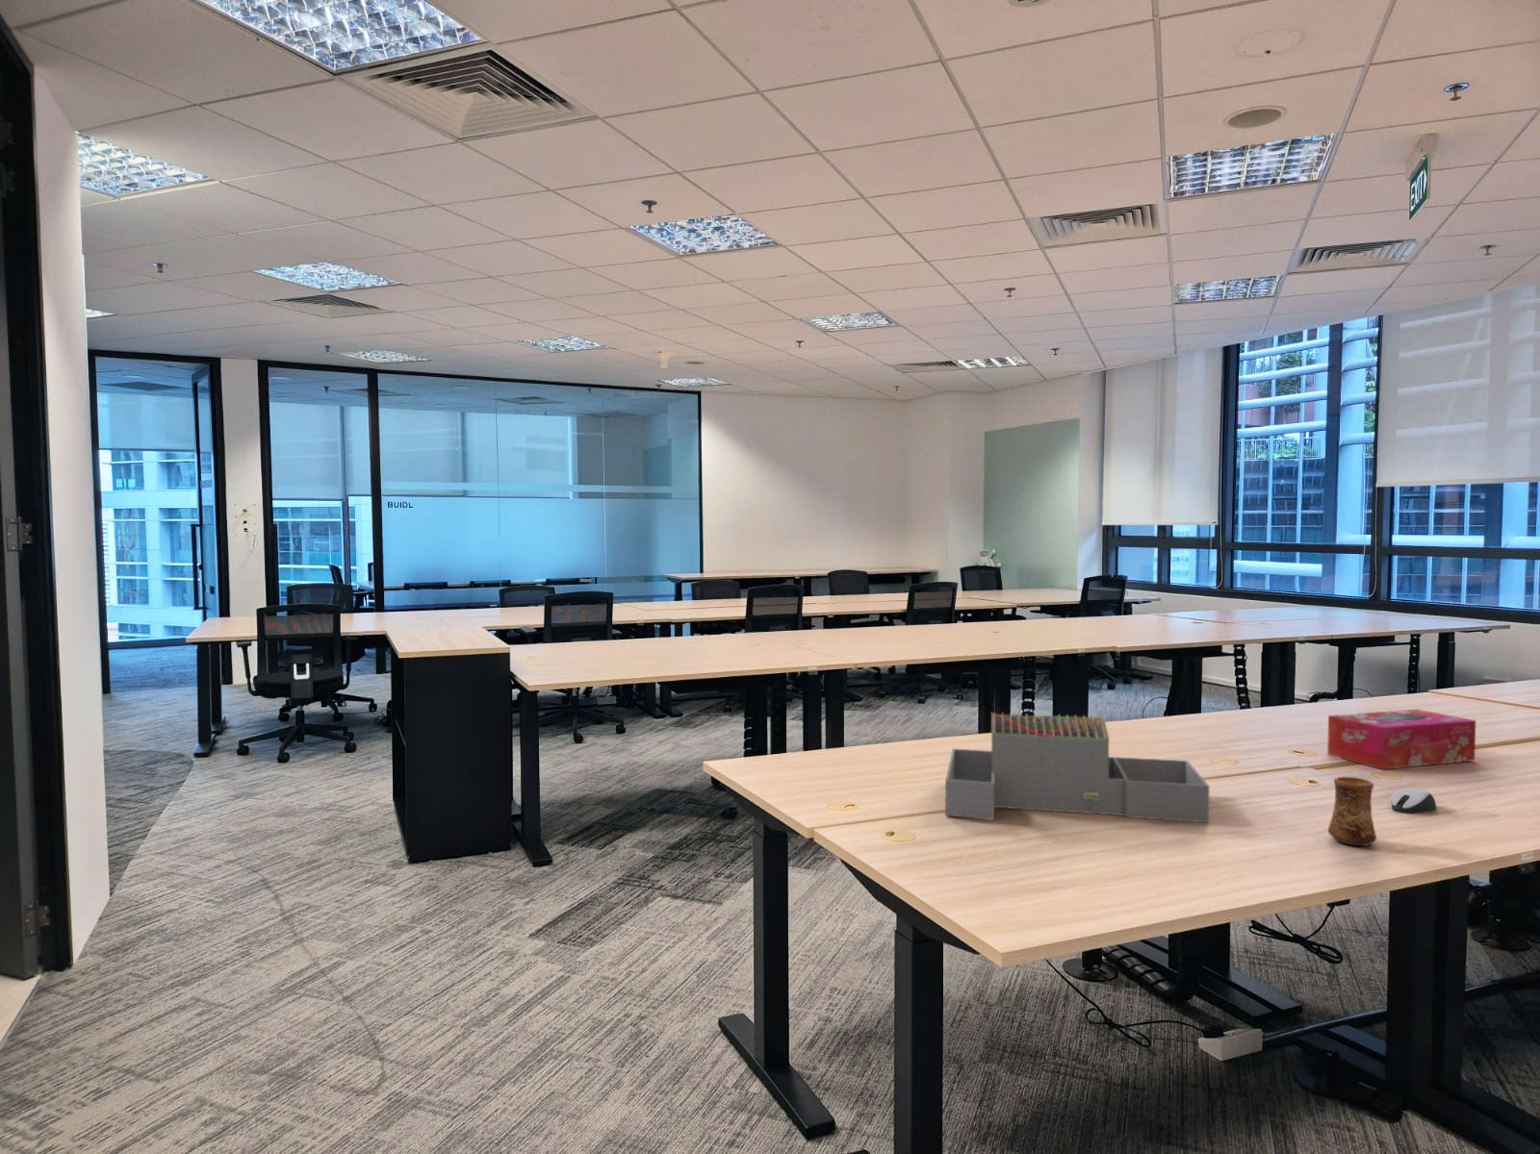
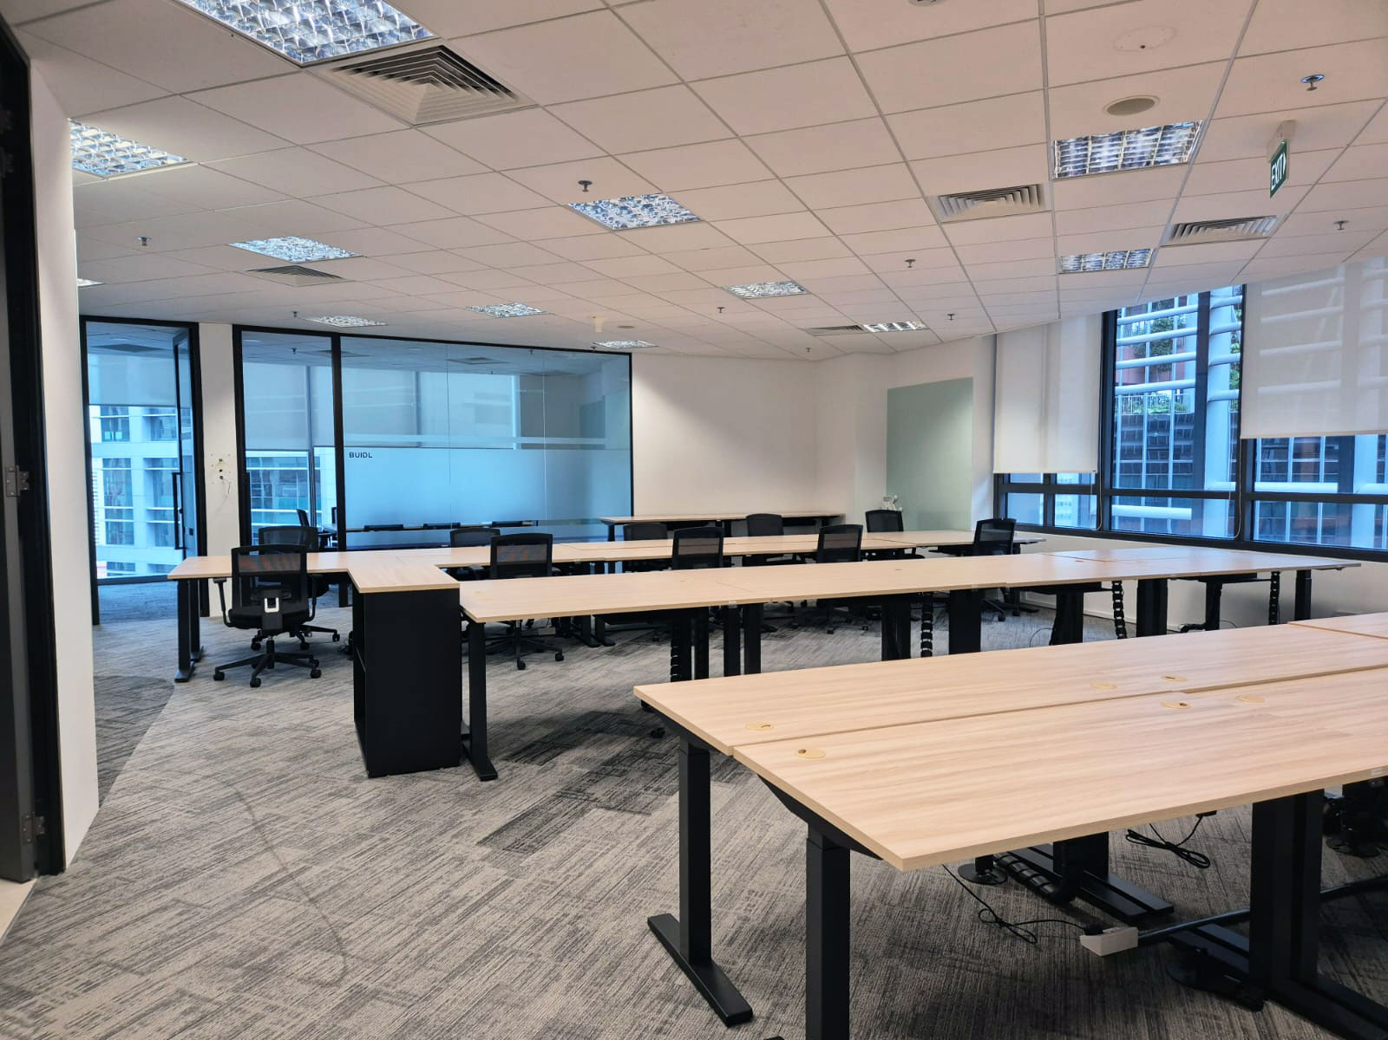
- tissue box [1327,708,1477,770]
- cup [1328,776,1378,847]
- architectural model [945,710,1211,823]
- computer mouse [1391,788,1437,815]
